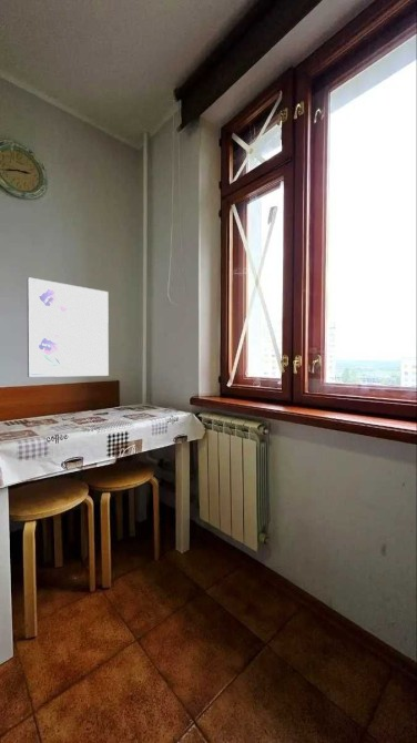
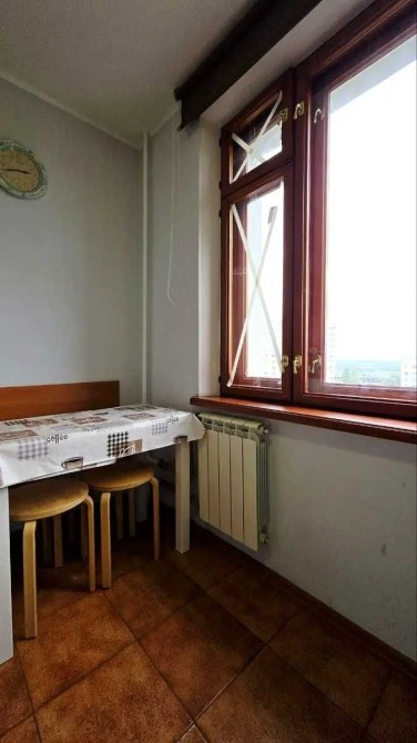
- wall art [26,276,110,378]
